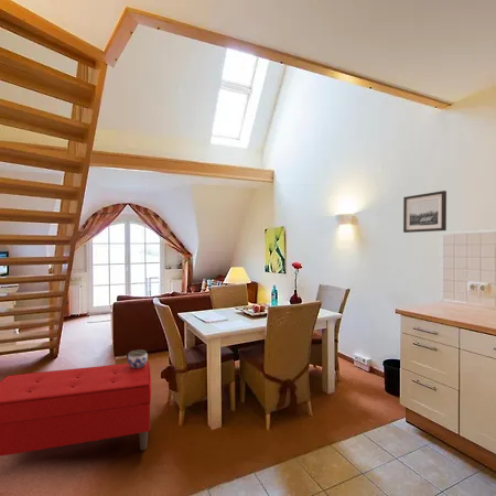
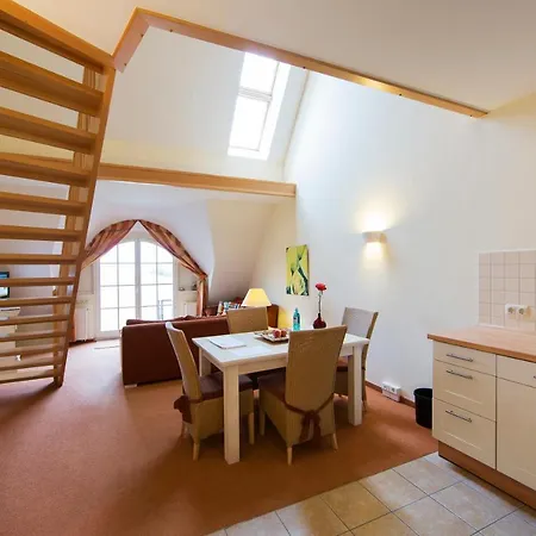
- wall art [402,190,448,234]
- jar [127,349,149,368]
- bench [0,360,152,457]
